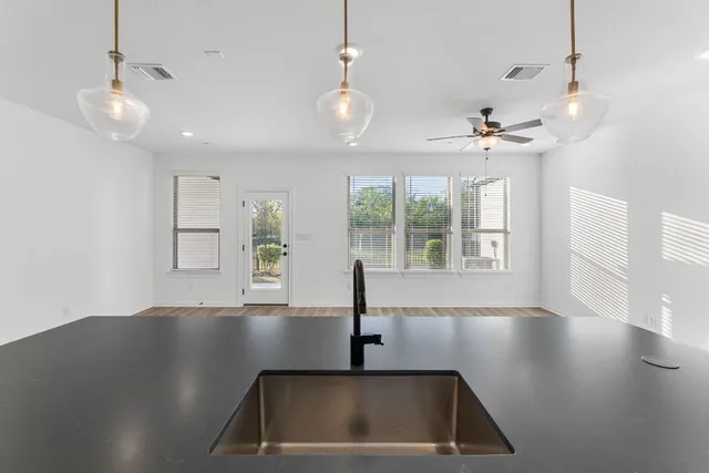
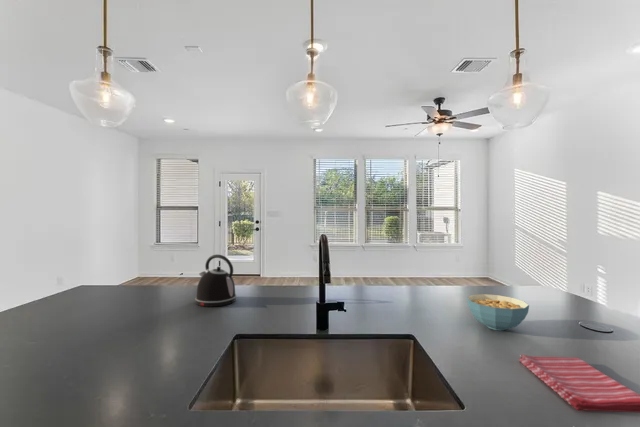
+ cereal bowl [466,293,530,331]
+ kettle [194,254,237,308]
+ dish towel [518,354,640,414]
